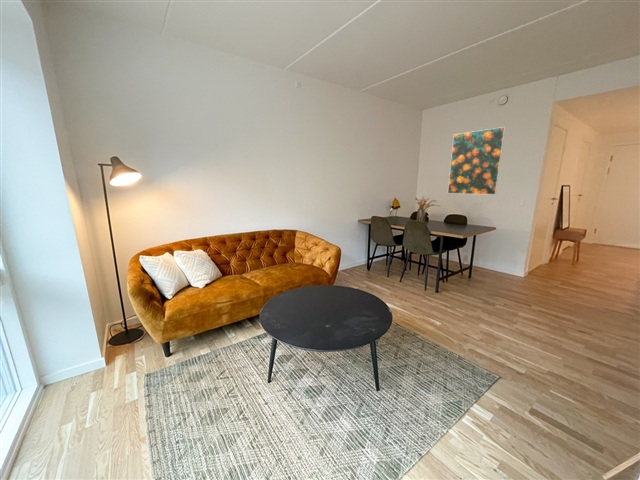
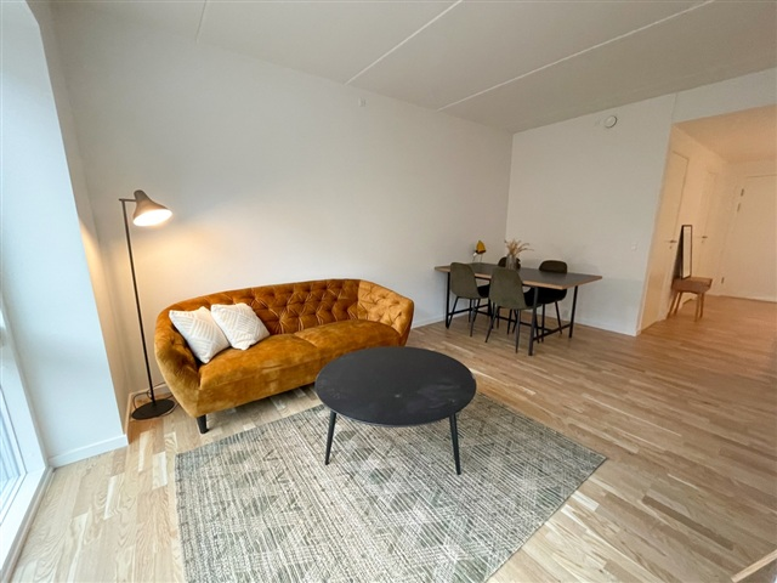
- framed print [447,126,506,196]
